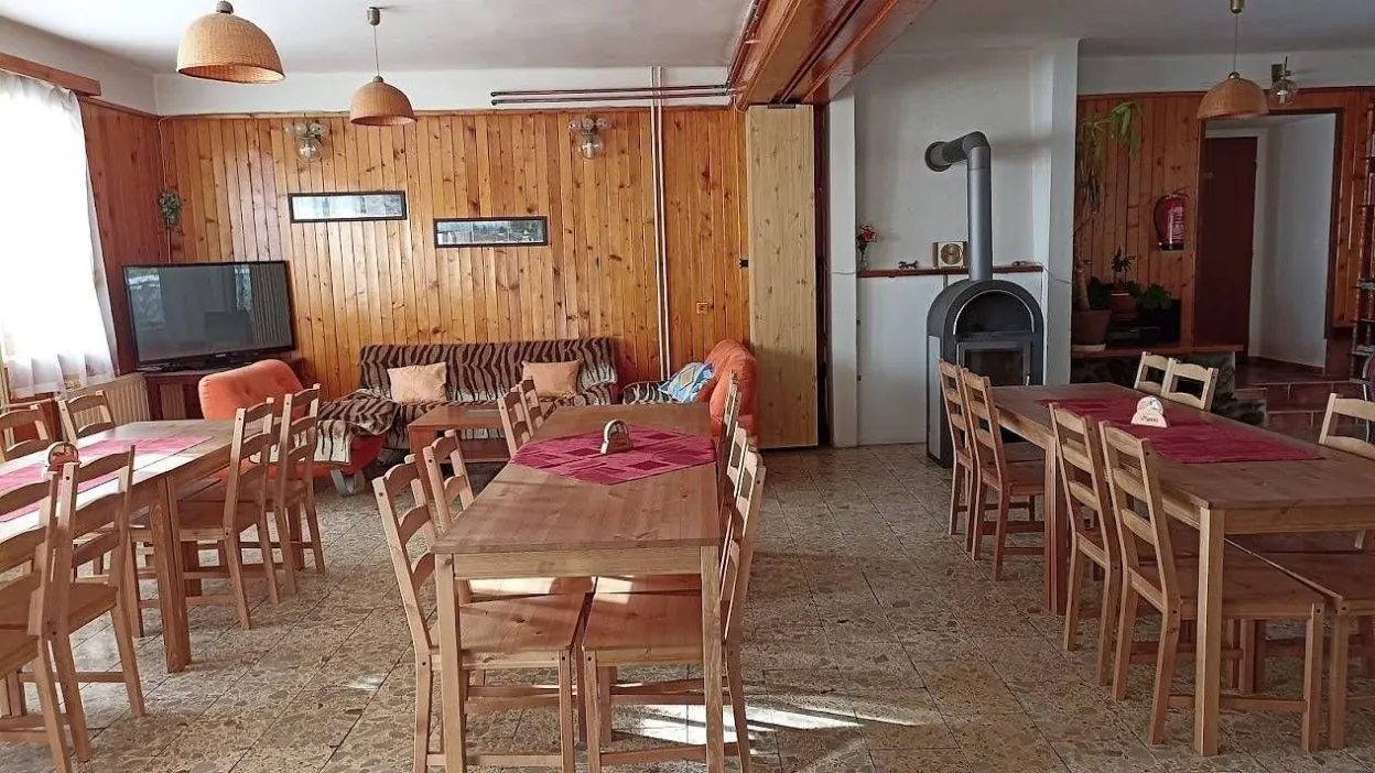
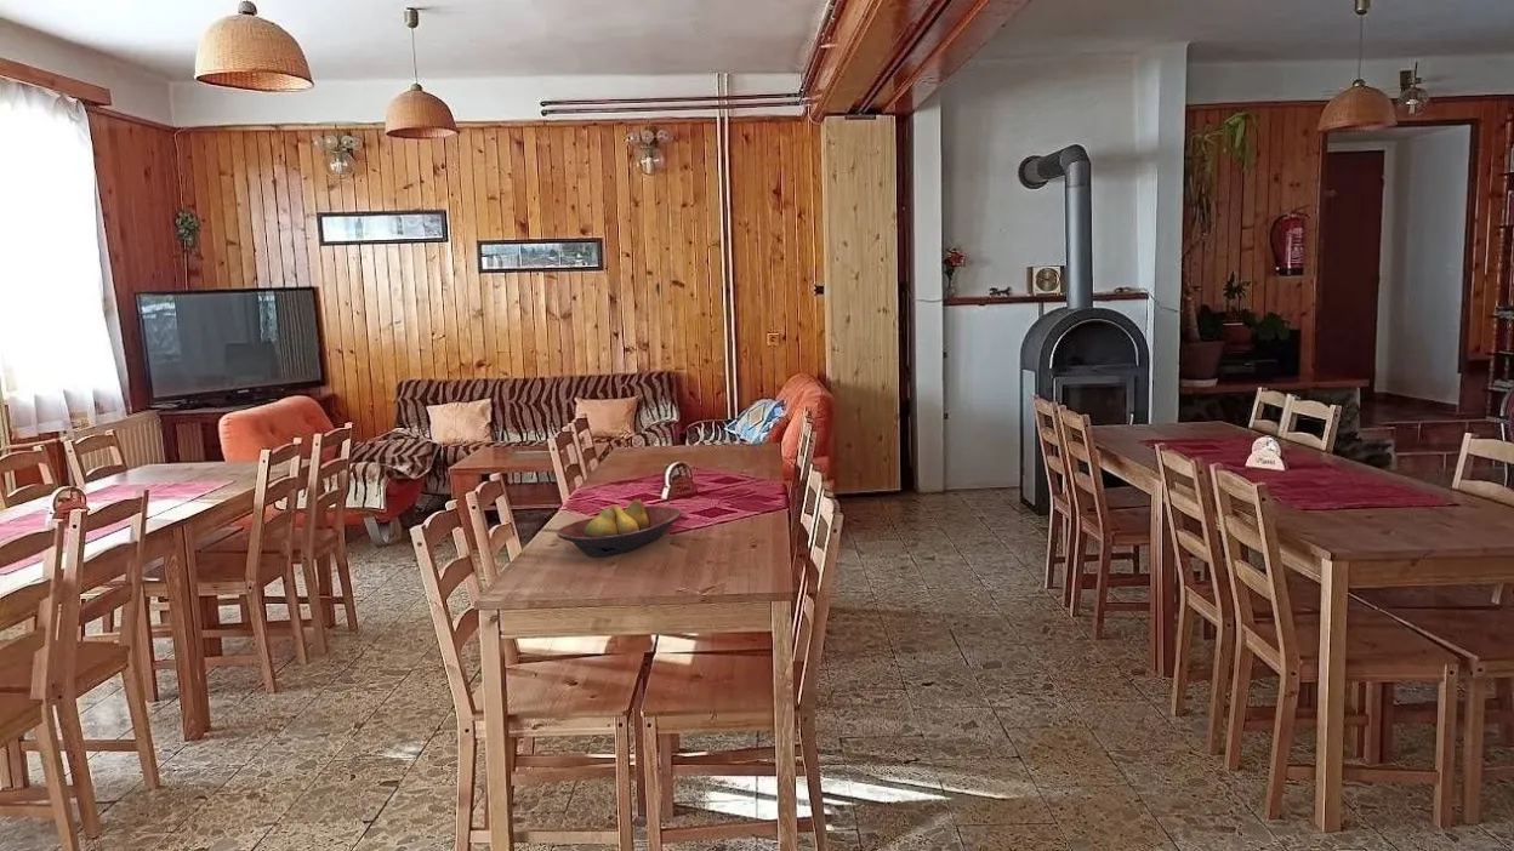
+ fruit bowl [556,498,683,558]
